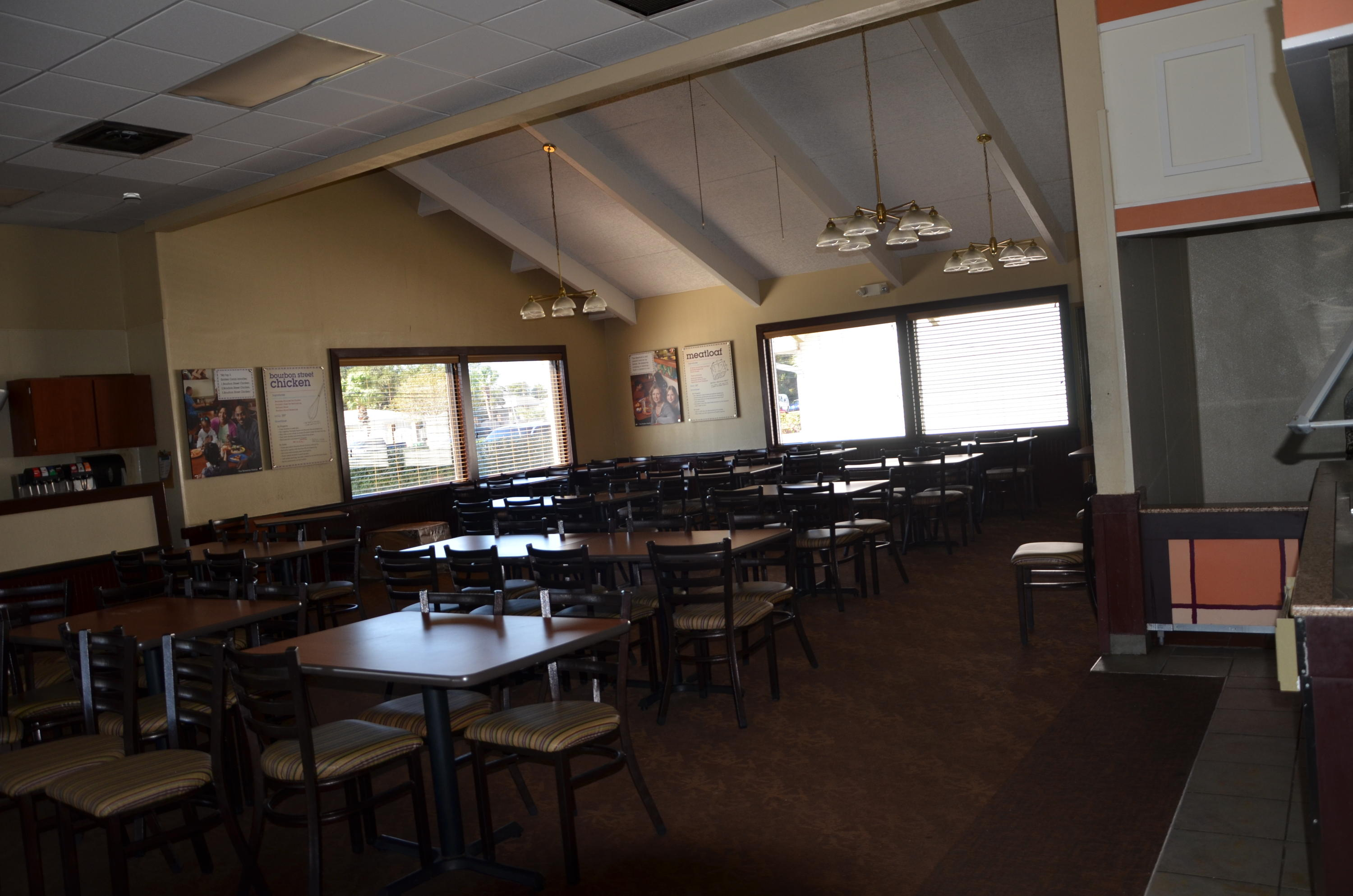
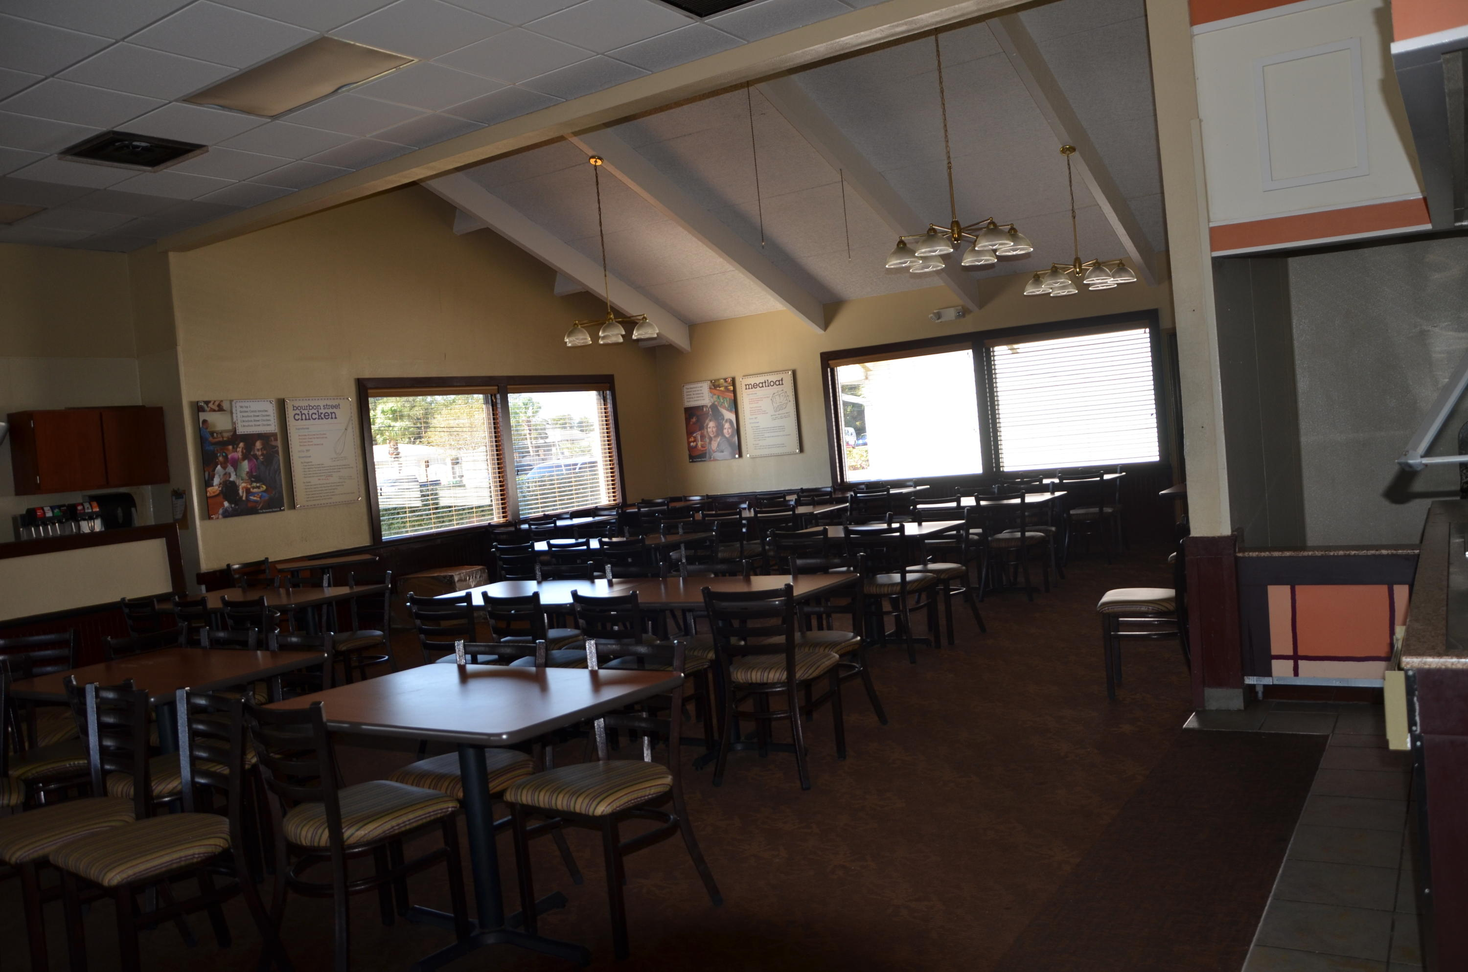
- smoke detector [123,193,142,206]
